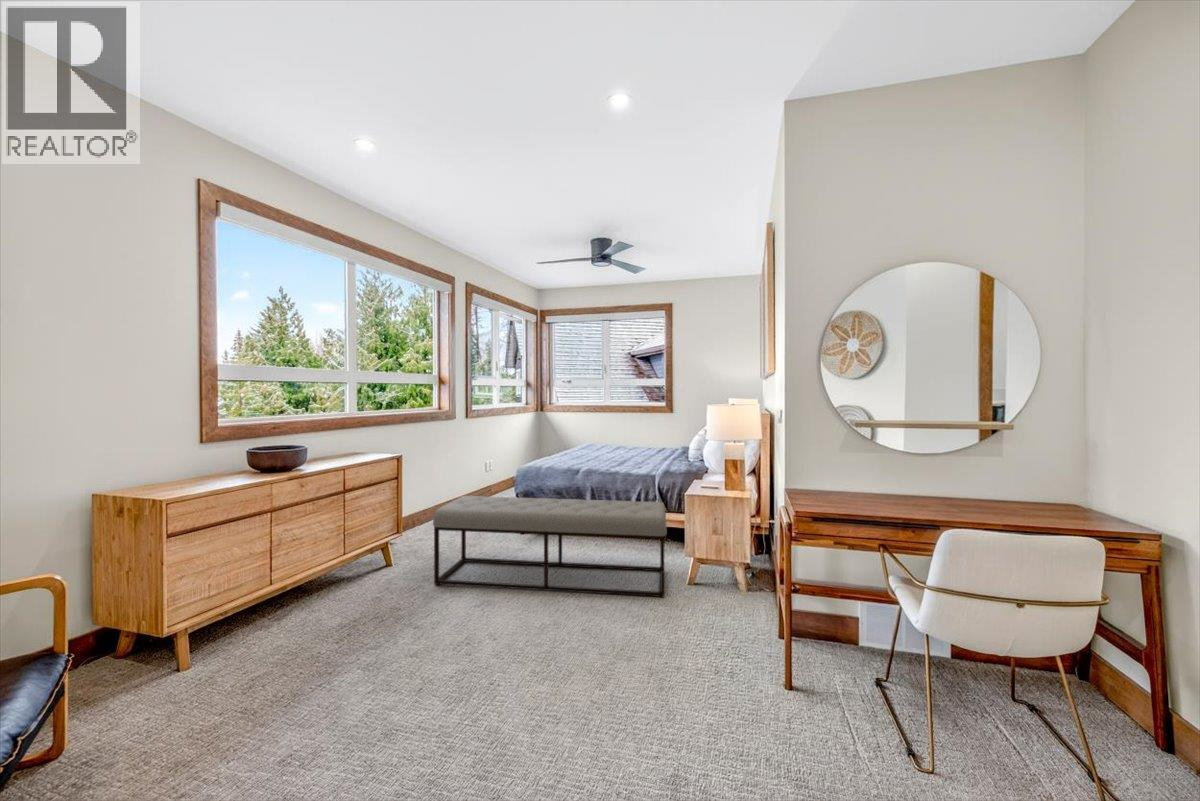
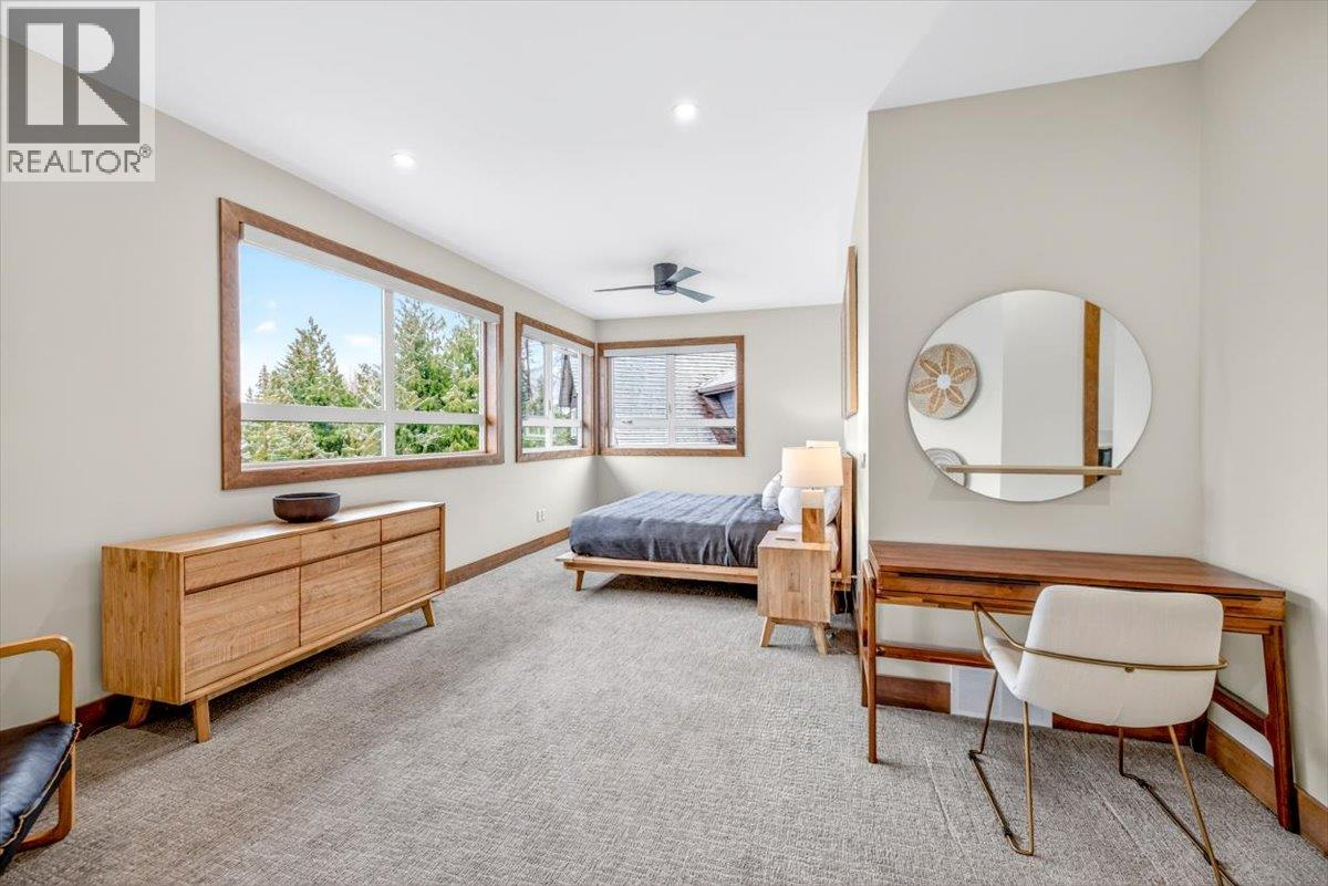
- bench [432,495,668,599]
